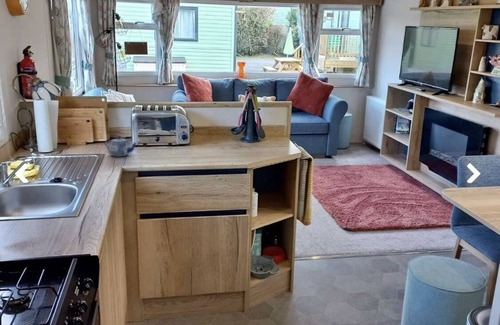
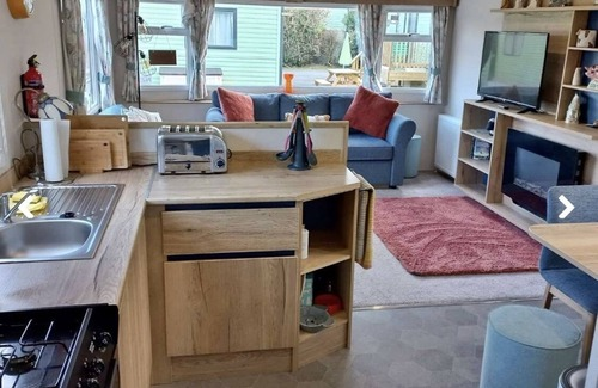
- teapot [104,135,138,157]
